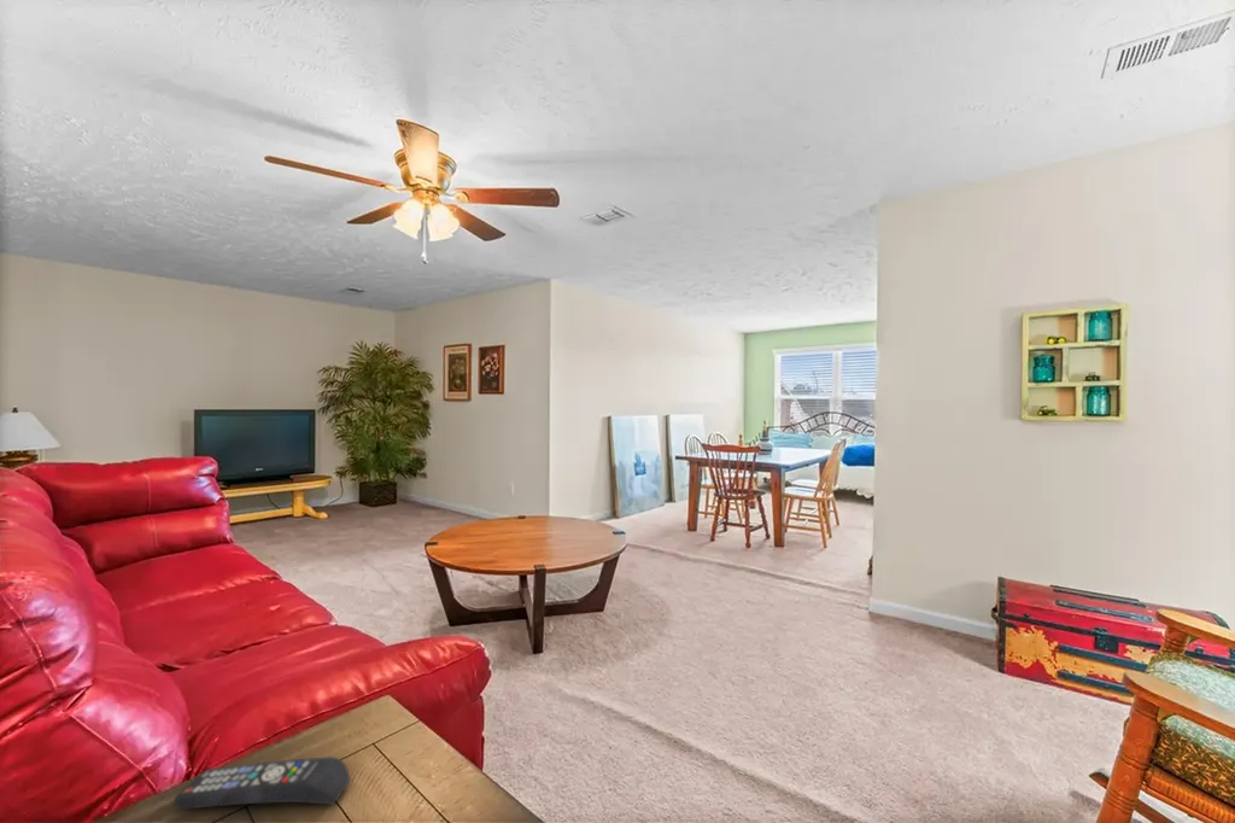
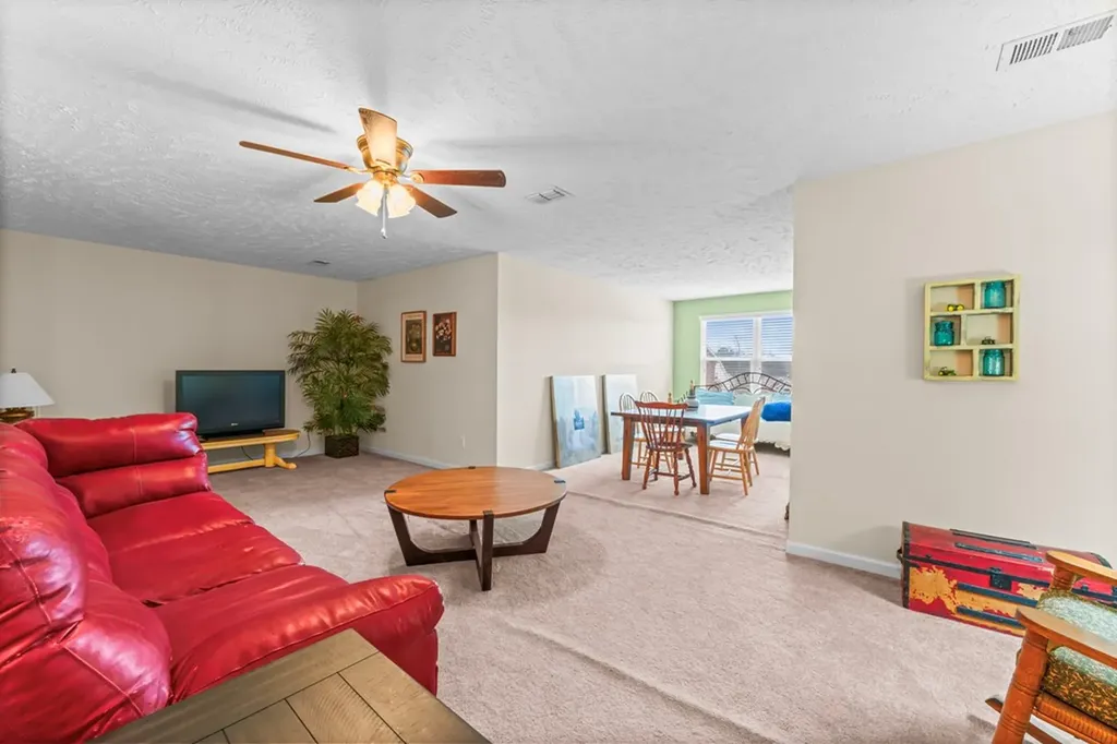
- remote control [172,755,351,811]
